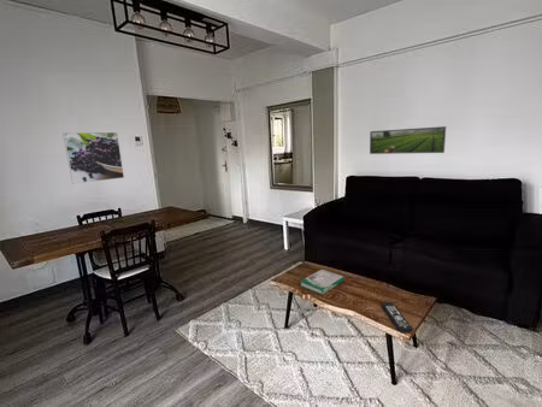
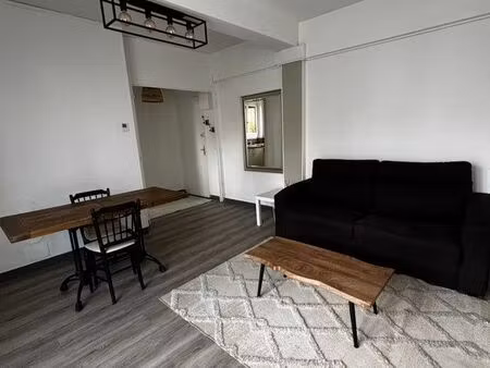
- book [299,269,346,296]
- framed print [61,131,125,185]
- remote control [381,301,414,334]
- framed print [369,125,447,155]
